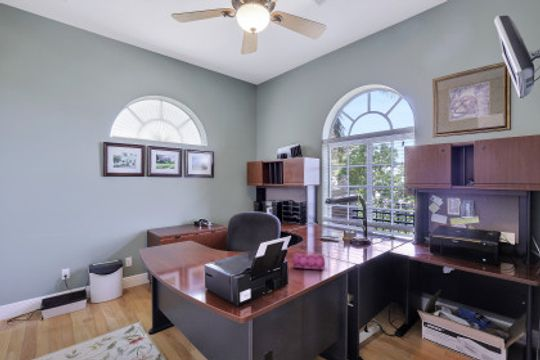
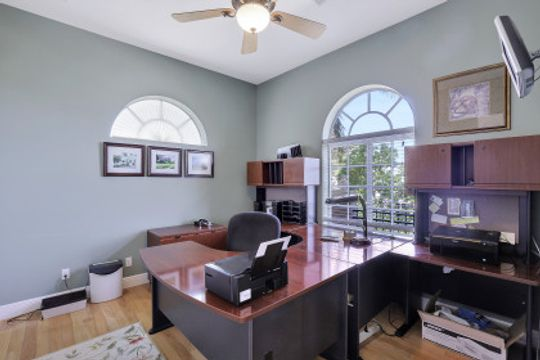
- pencil case [291,252,326,271]
